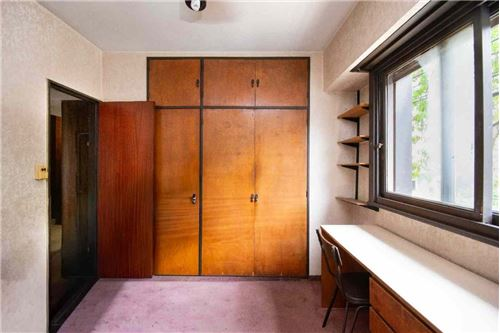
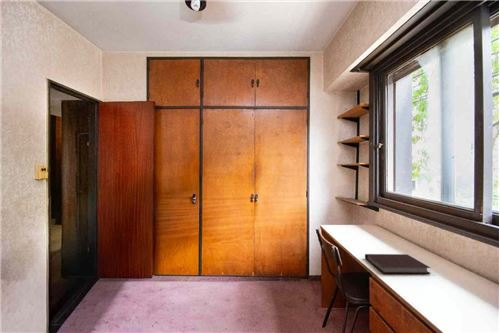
+ notebook [364,253,432,274]
